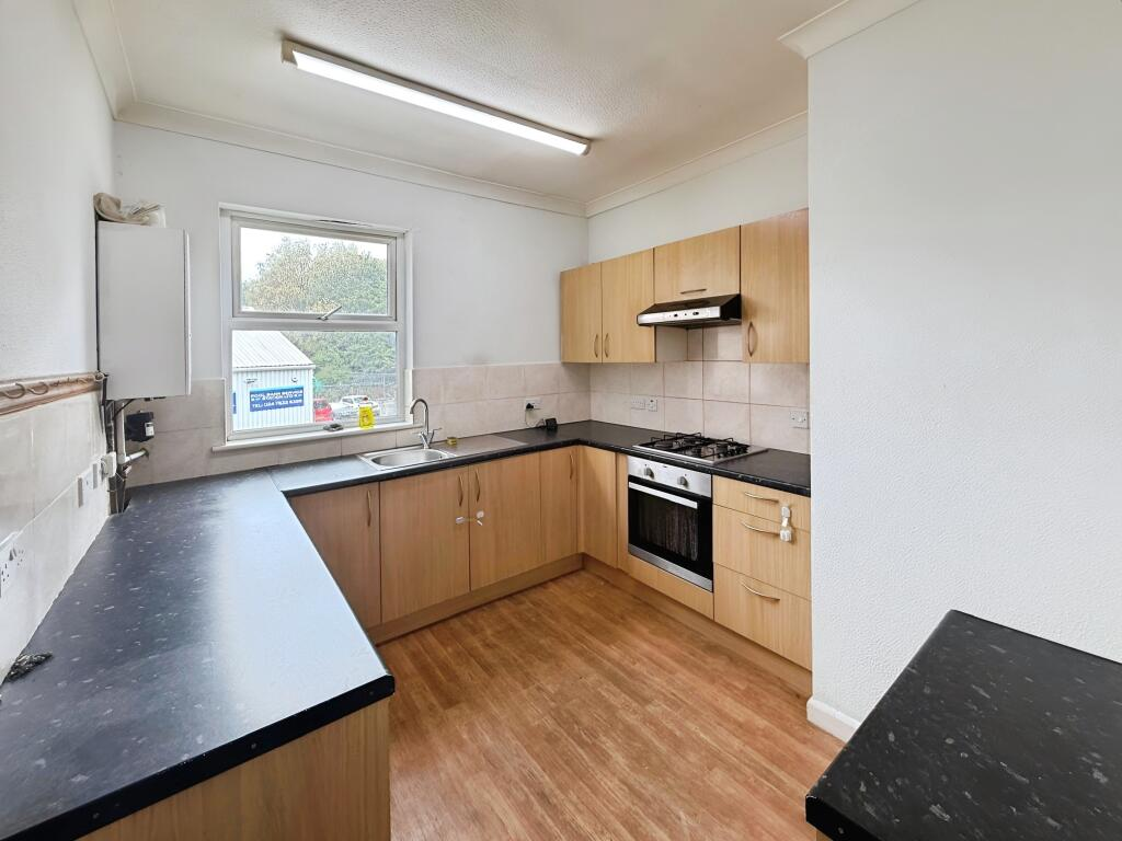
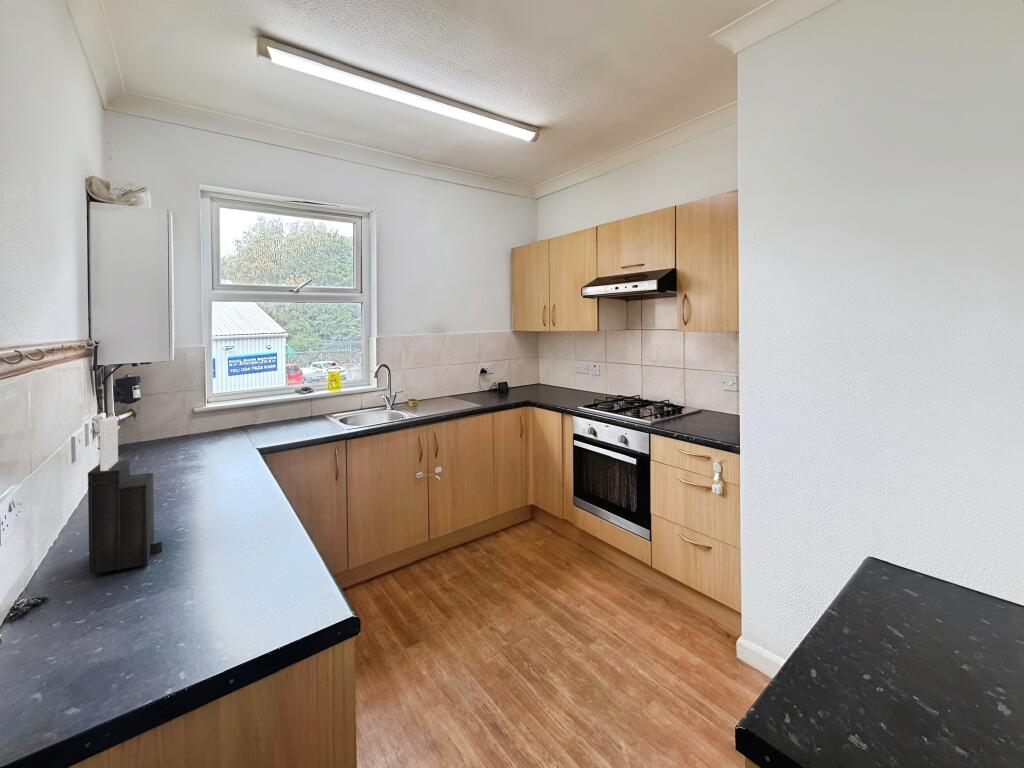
+ knife block [87,415,163,576]
